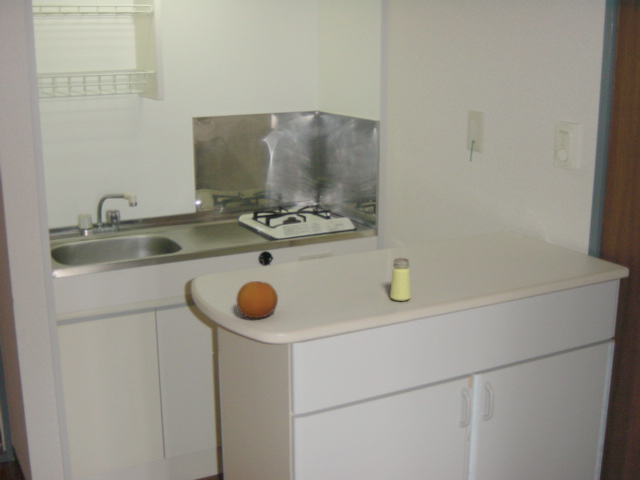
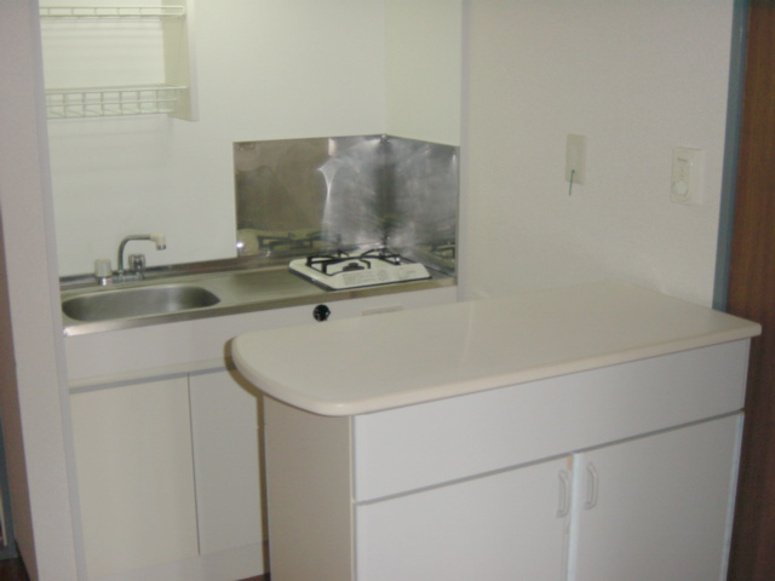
- fruit [235,280,279,319]
- saltshaker [389,257,412,302]
